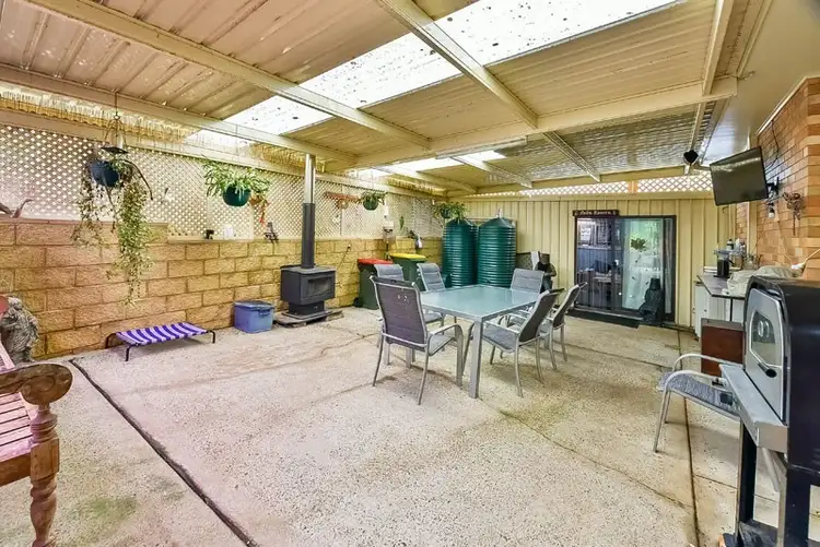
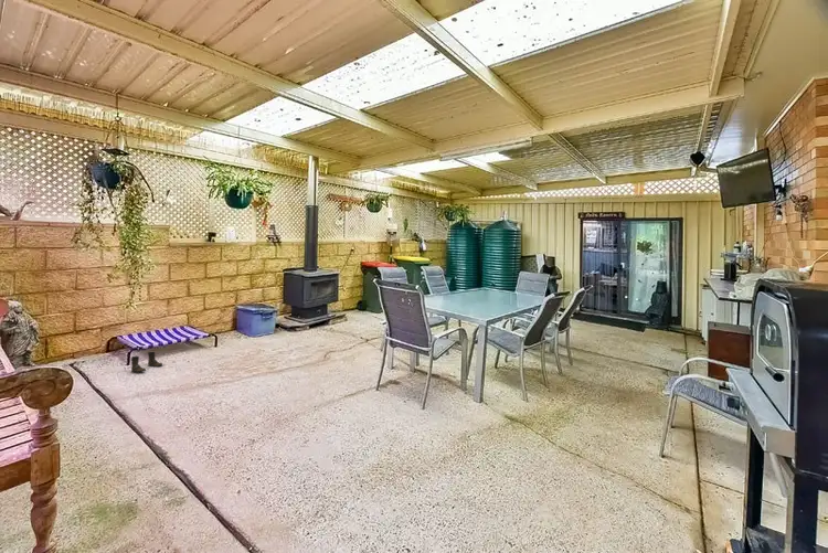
+ boots [130,351,163,373]
